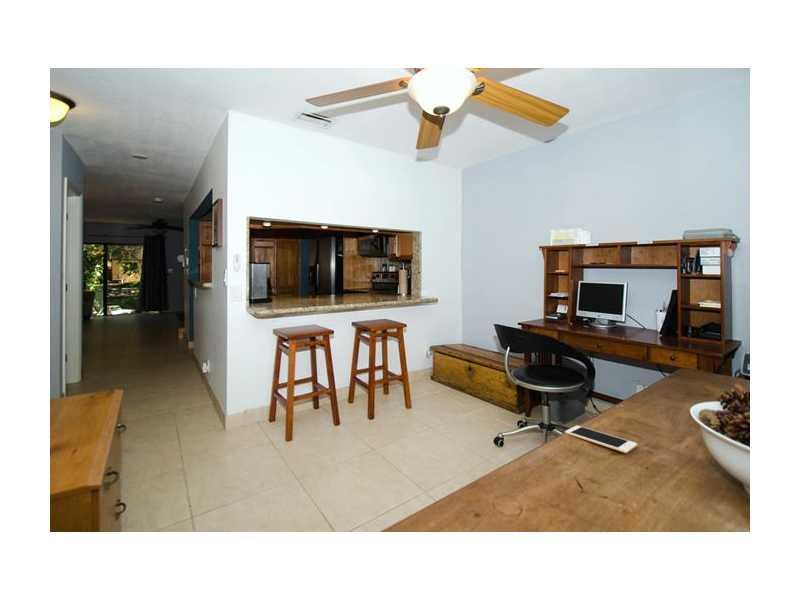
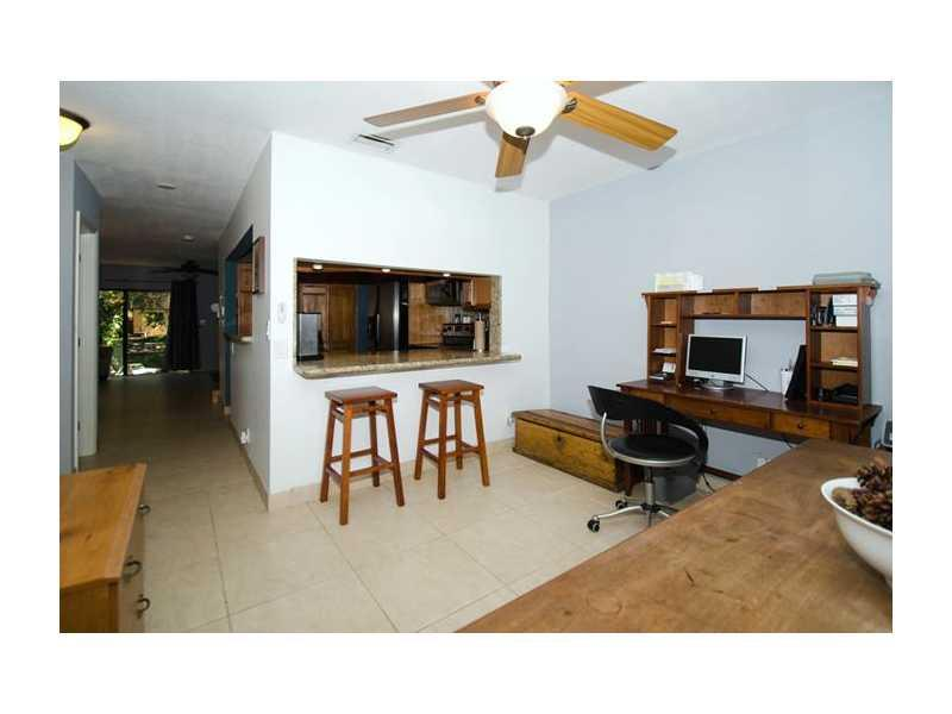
- cell phone [564,425,638,454]
